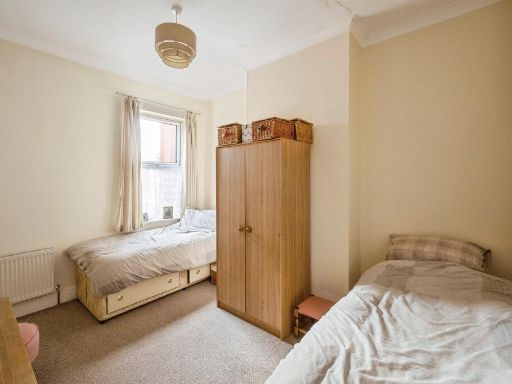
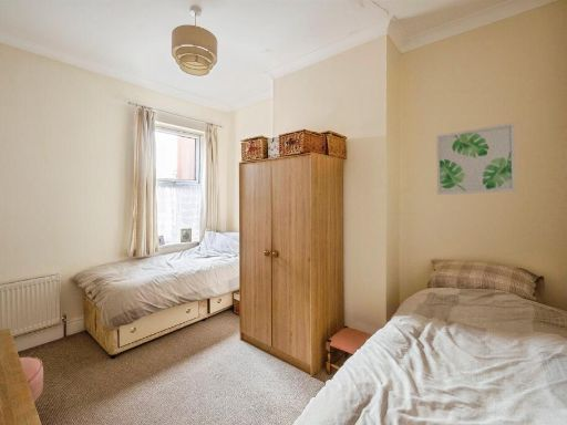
+ wall art [435,122,517,196]
